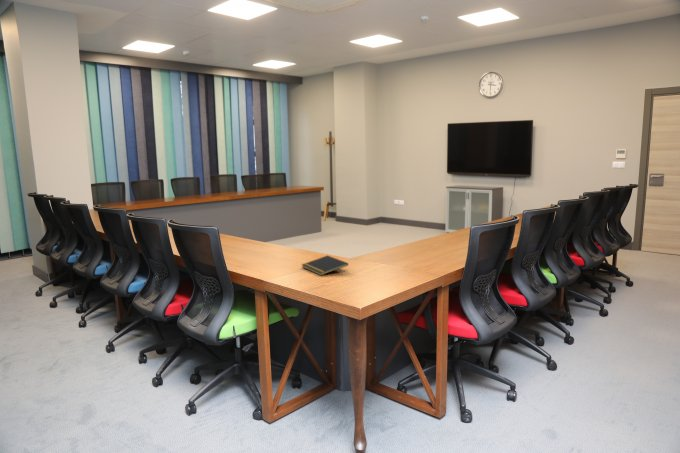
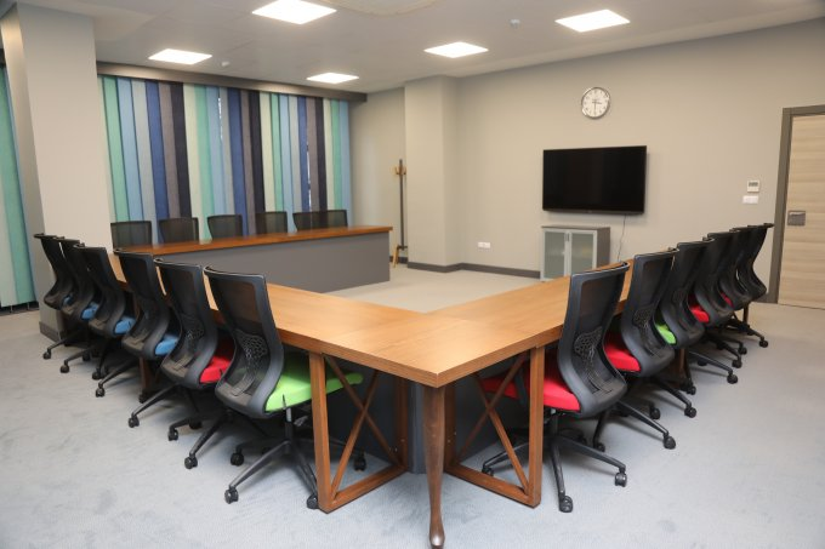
- notepad [301,254,349,276]
